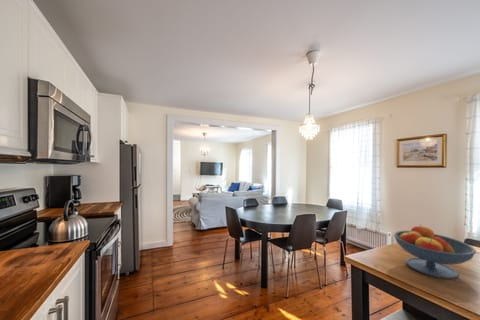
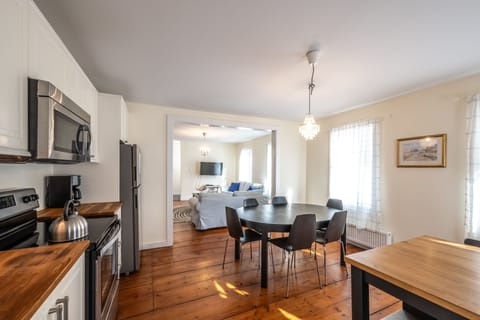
- fruit bowl [393,224,477,280]
